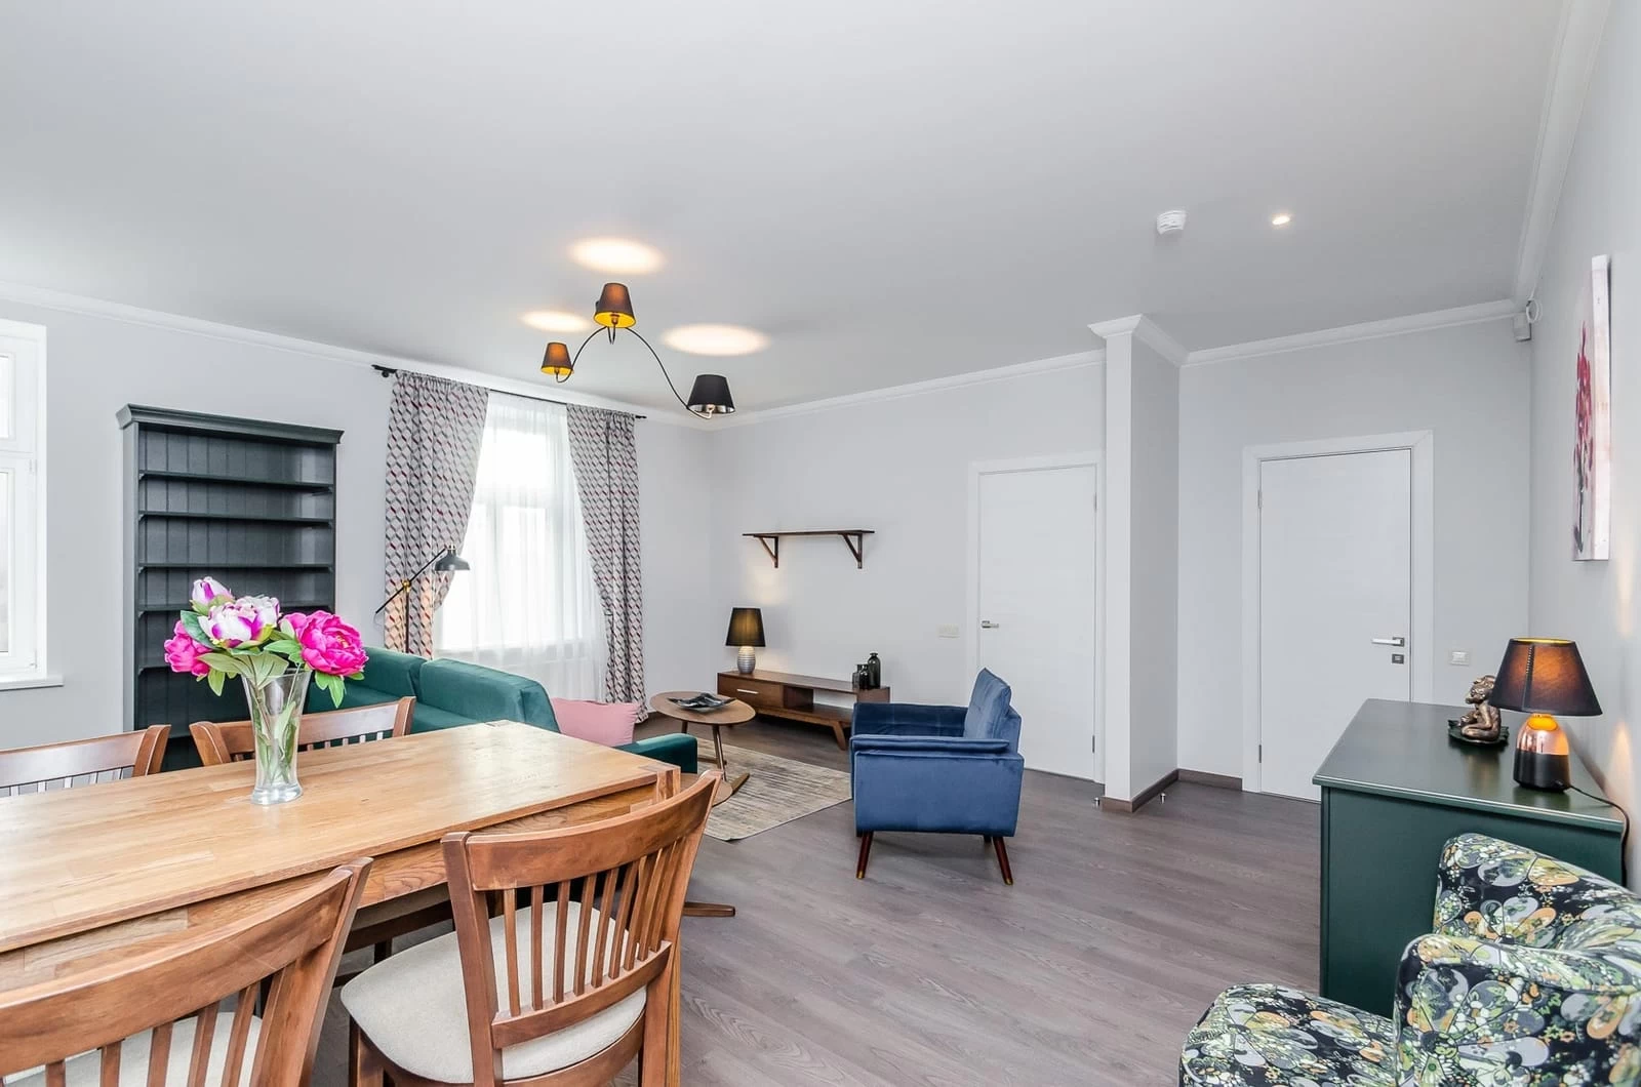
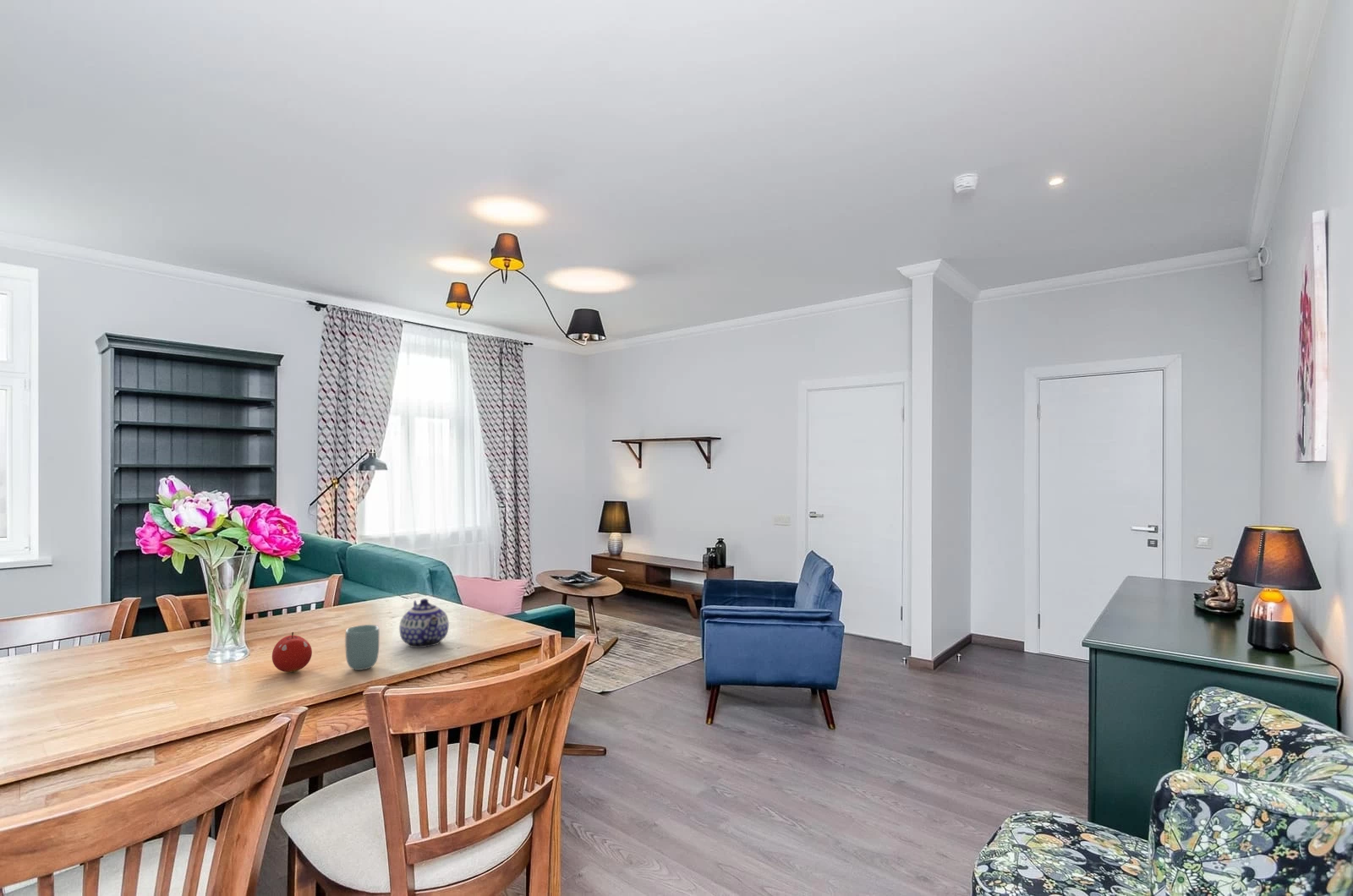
+ teapot [398,598,450,648]
+ fruit [271,631,313,673]
+ cup [344,624,380,671]
